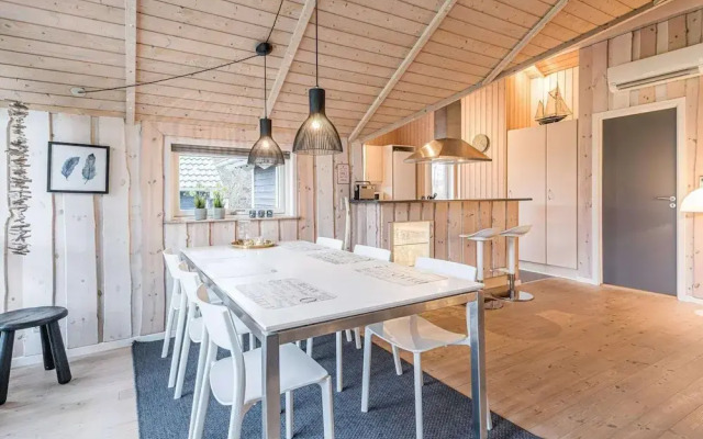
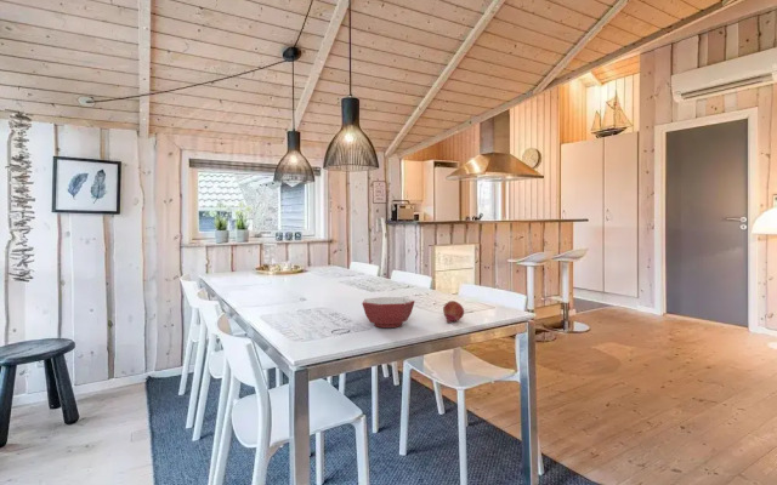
+ fruit [442,299,465,324]
+ bowl [361,296,416,329]
